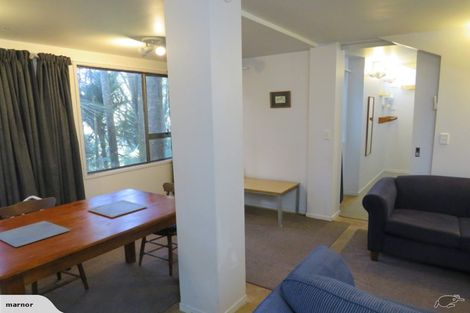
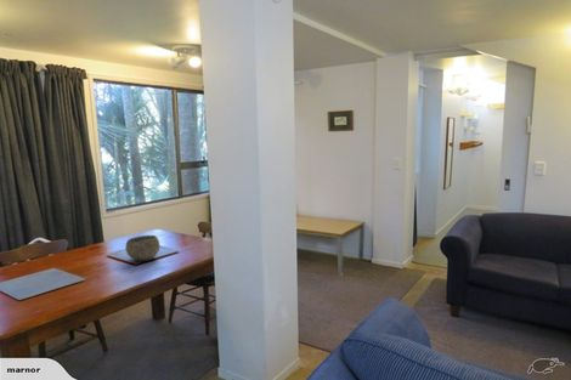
+ bowl [125,234,162,262]
